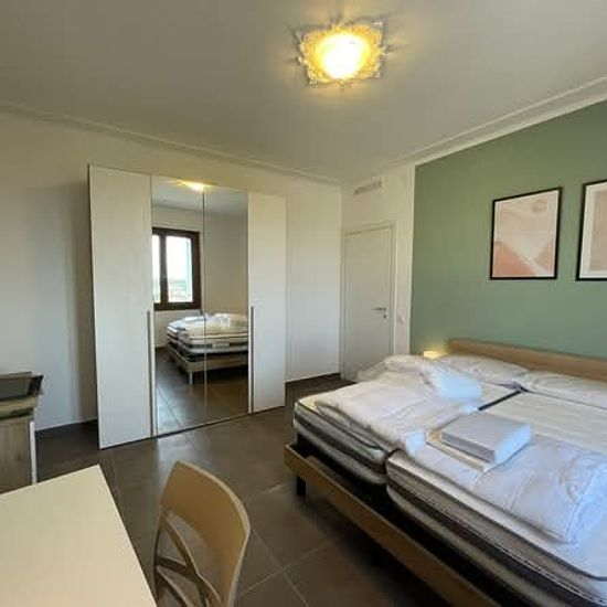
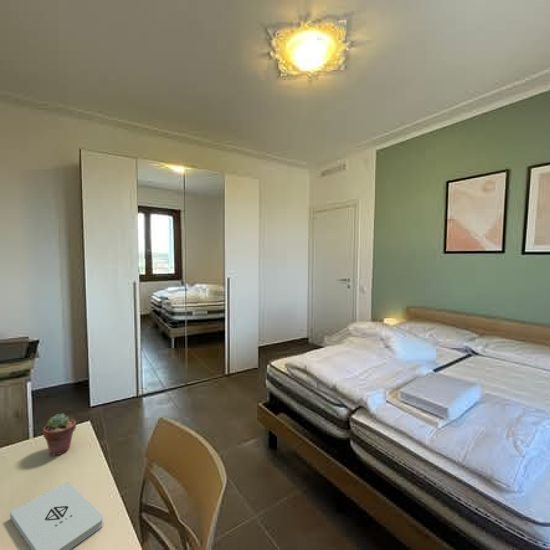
+ potted succulent [42,413,77,457]
+ notepad [9,482,104,550]
